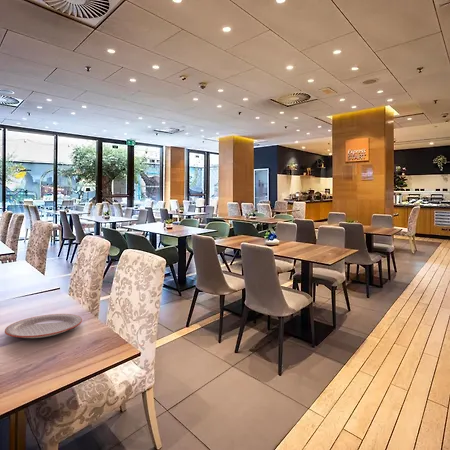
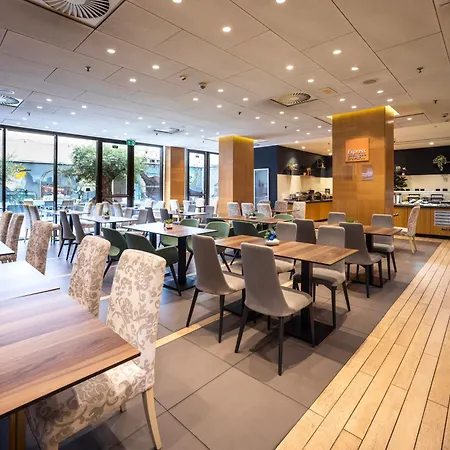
- plate [4,313,83,339]
